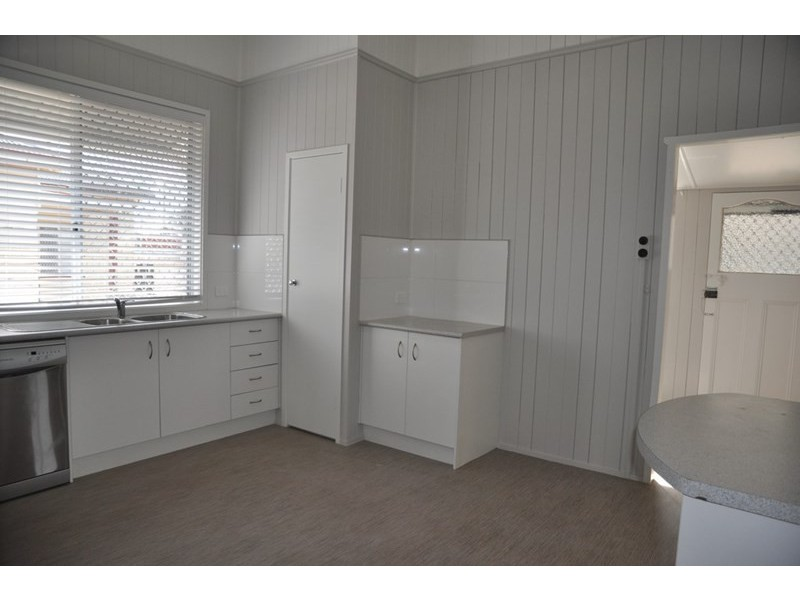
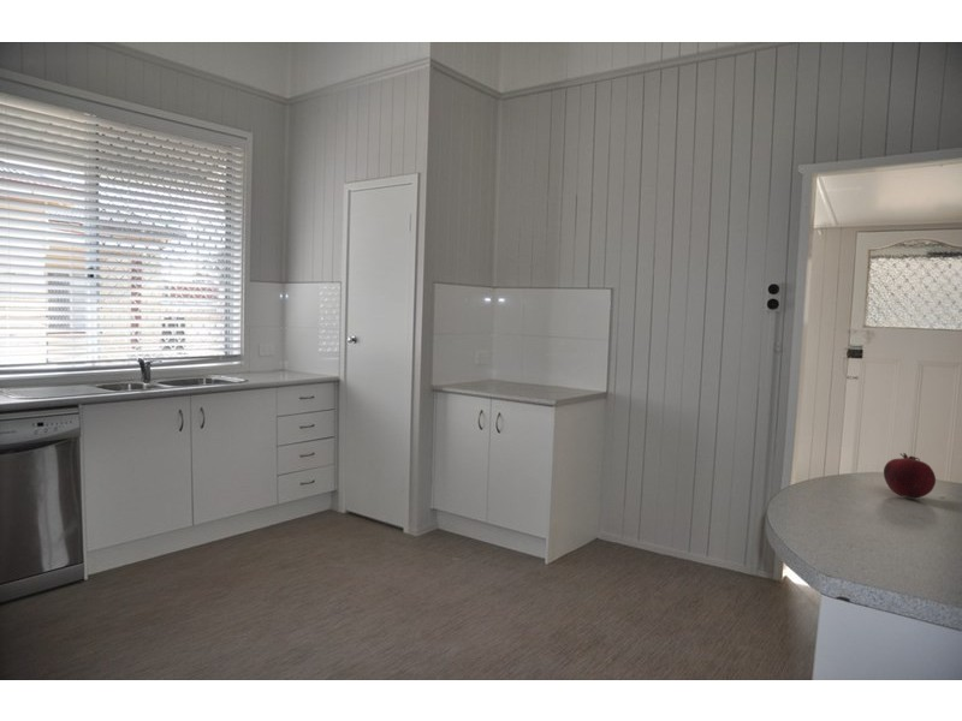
+ fruit [883,452,937,499]
